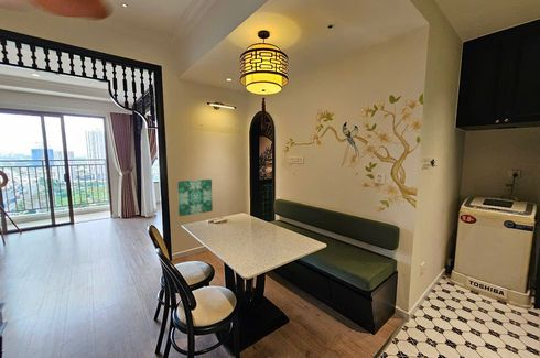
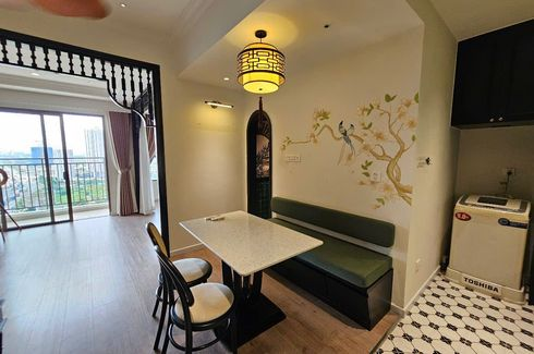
- wall art [176,178,214,217]
